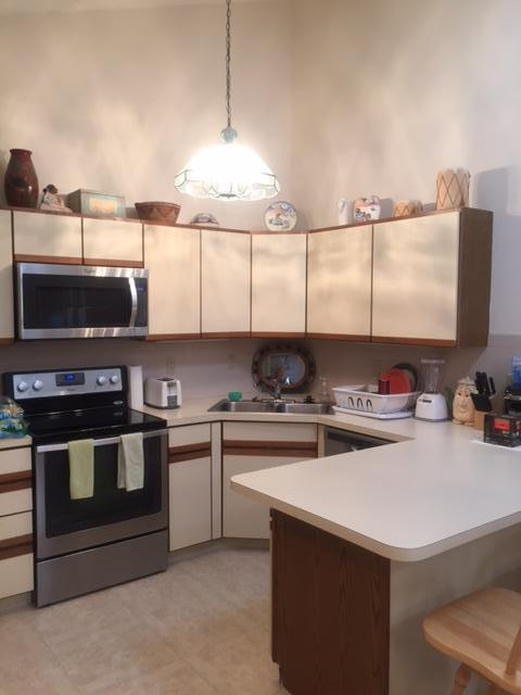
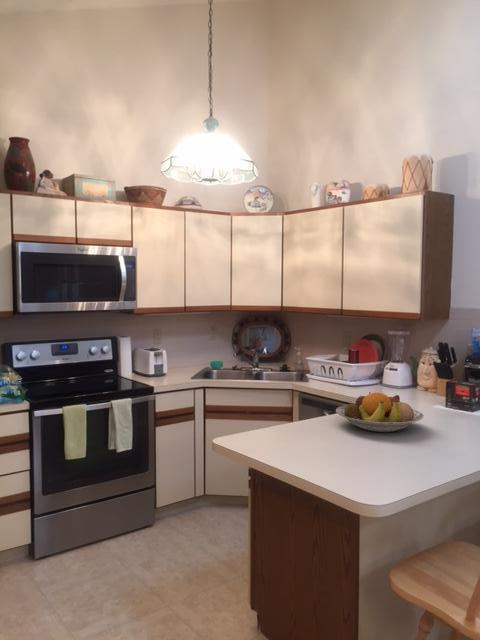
+ fruit bowl [335,391,425,433]
